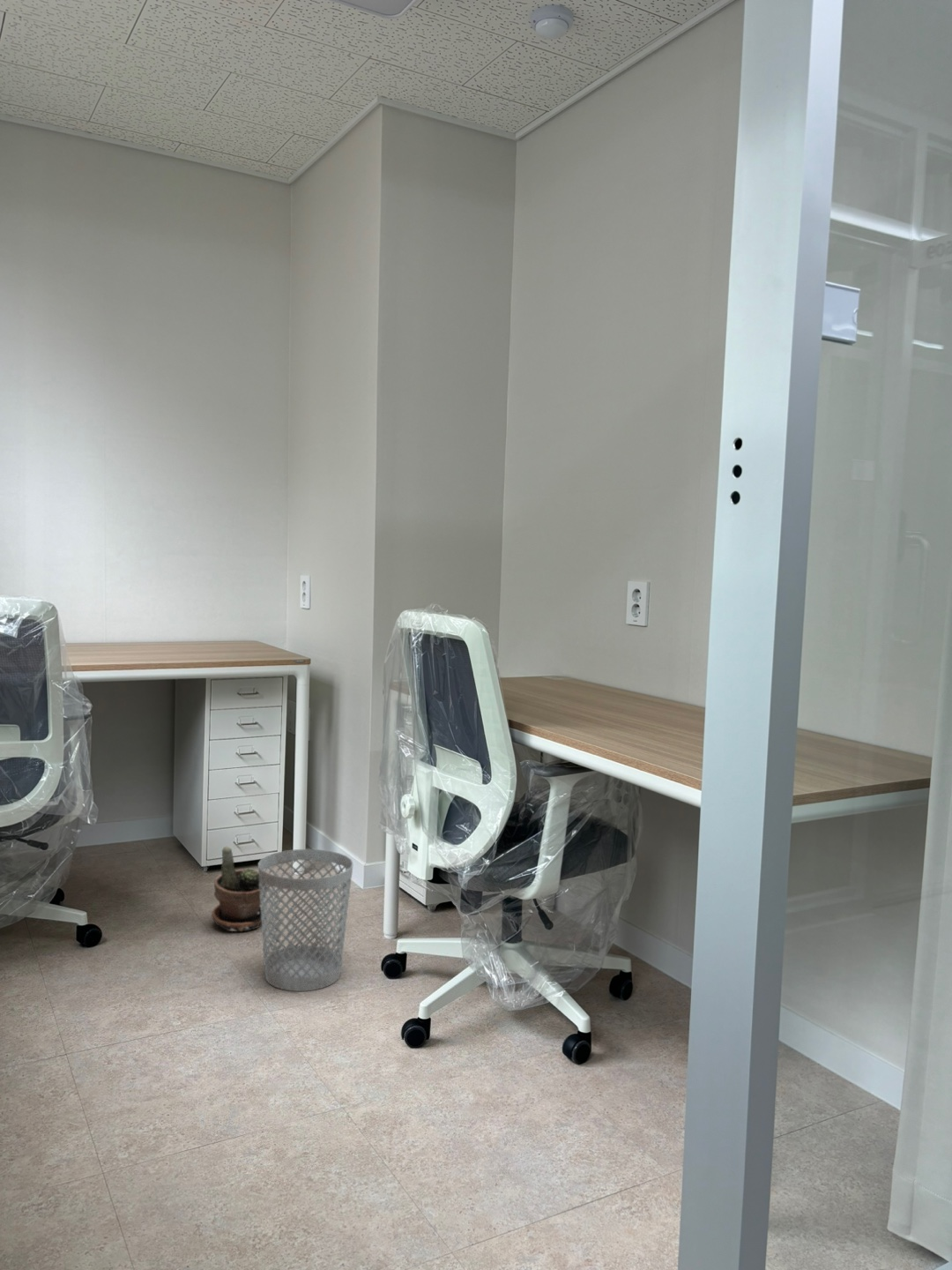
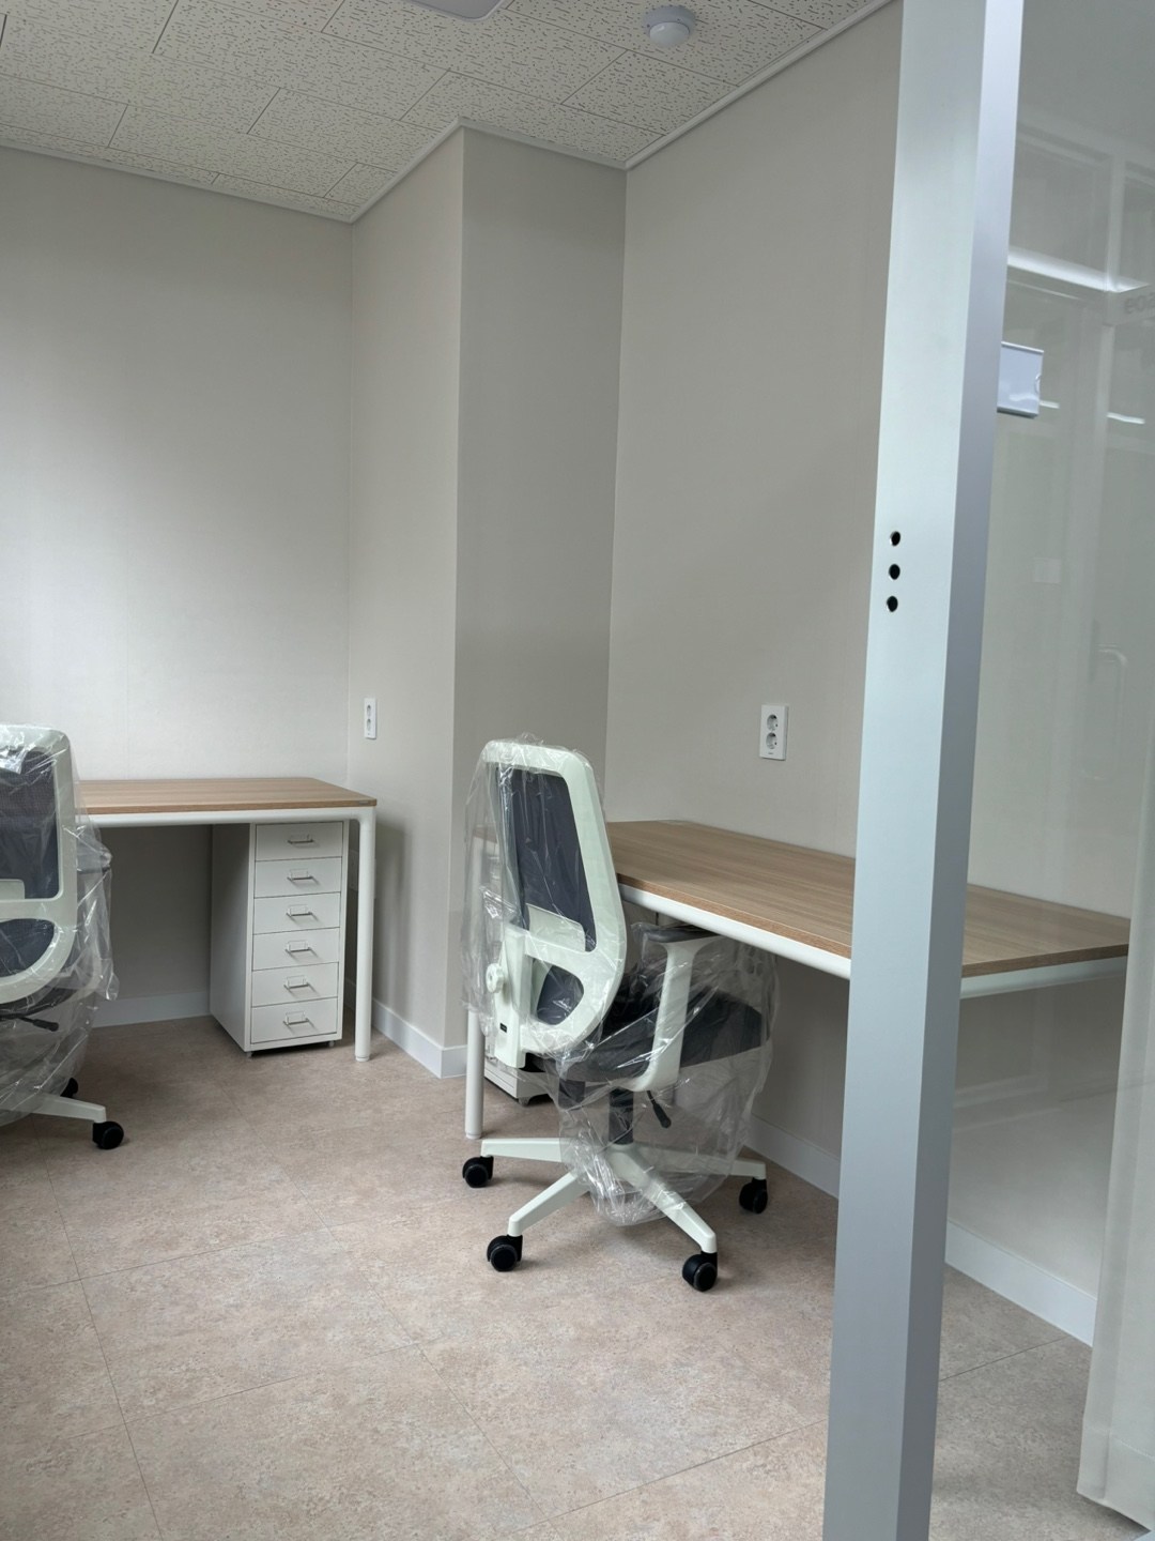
- potted plant [211,846,267,932]
- wastebasket [257,848,354,992]
